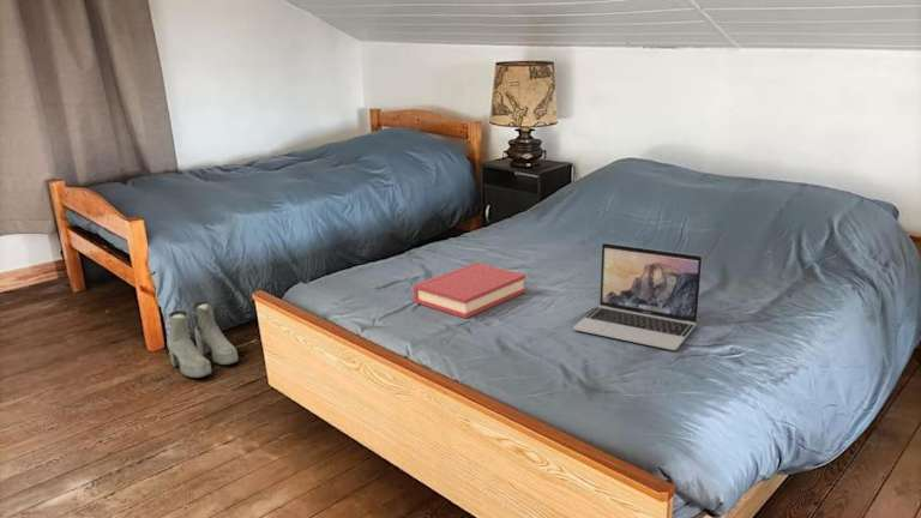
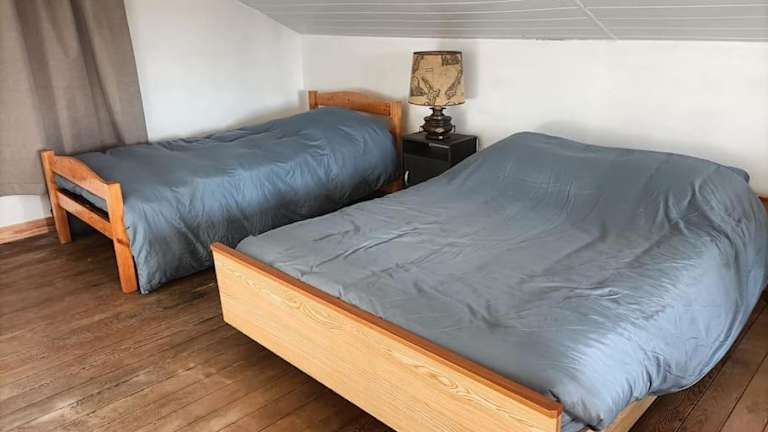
- laptop [572,242,703,351]
- hardback book [413,261,526,319]
- boots [165,300,240,379]
